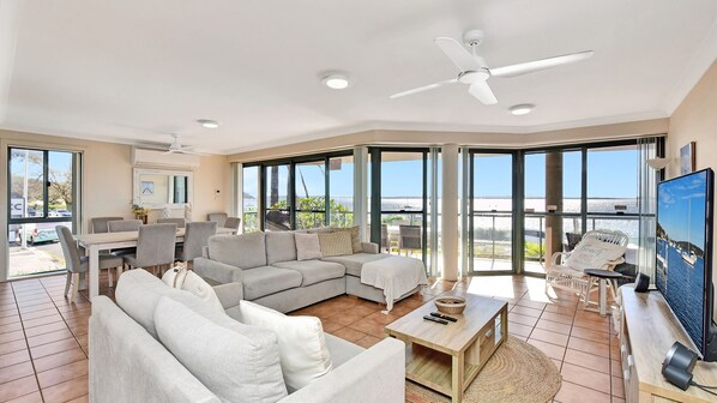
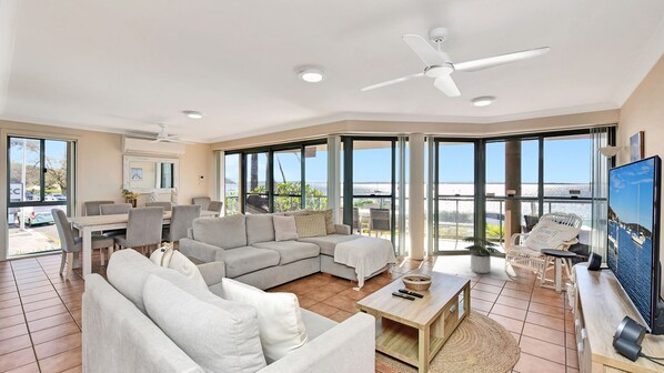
+ potted plant [461,235,502,274]
